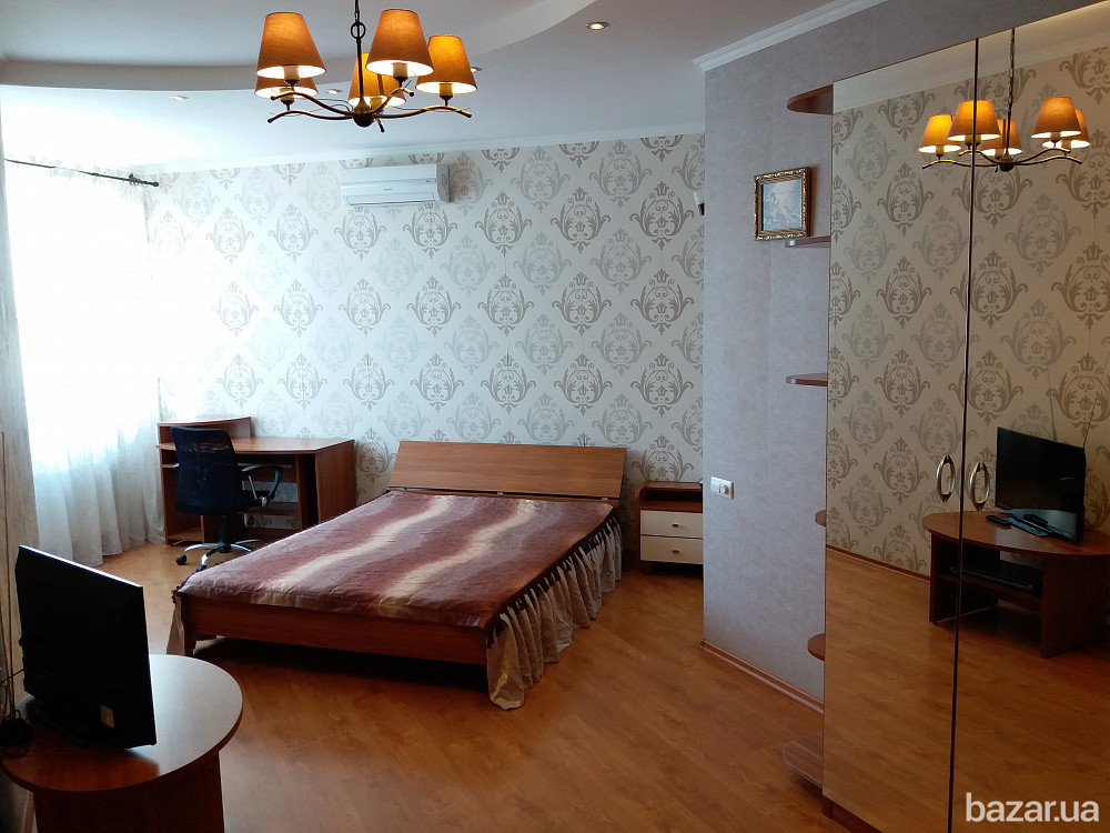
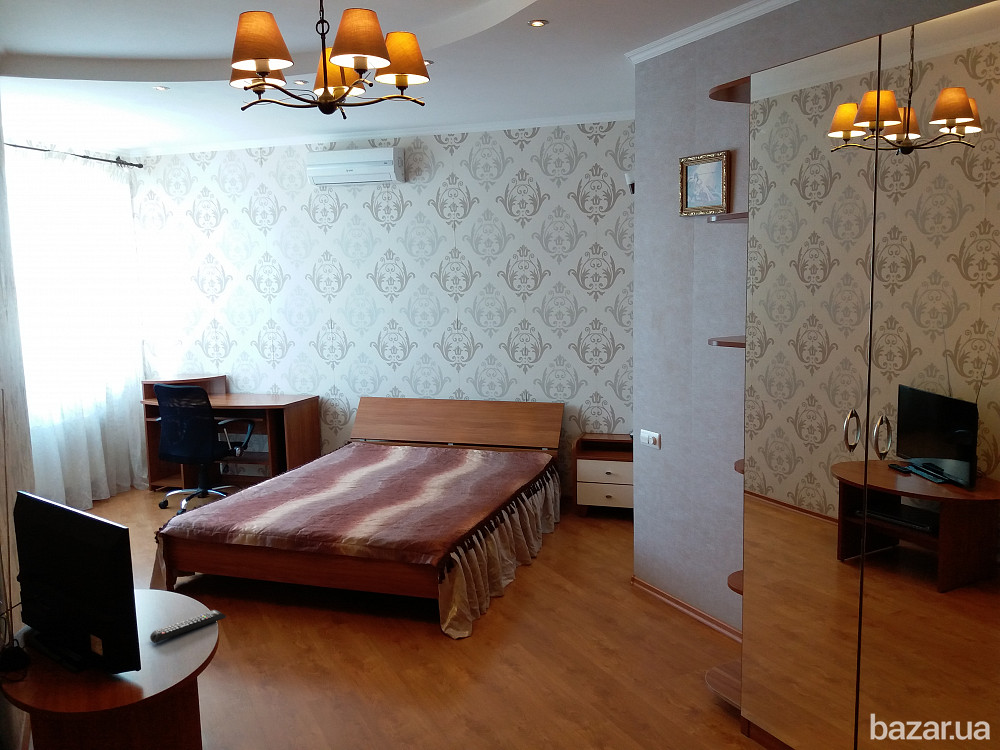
+ remote control [149,609,227,644]
